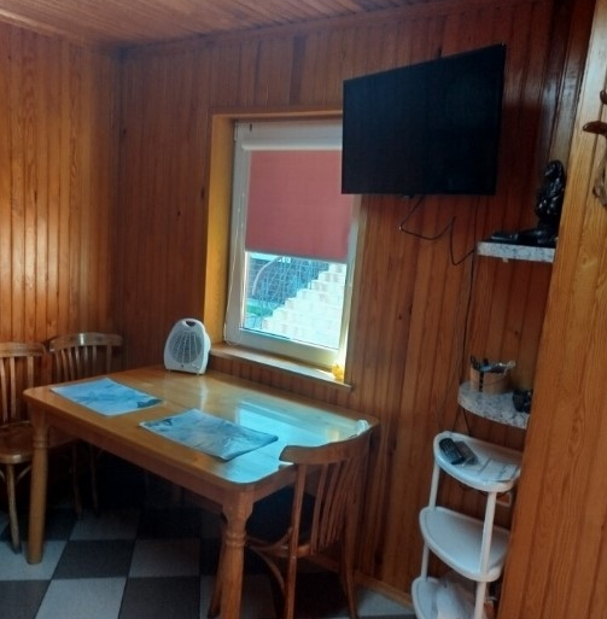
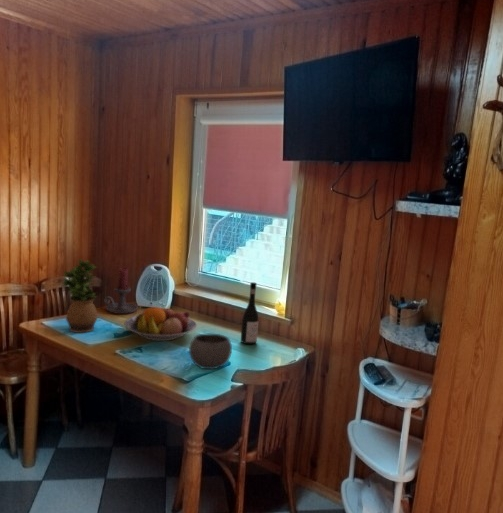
+ fruit bowl [123,304,198,342]
+ candle holder [103,266,139,315]
+ potted plant [61,257,99,334]
+ wine bottle [240,281,259,345]
+ bowl [188,333,233,370]
